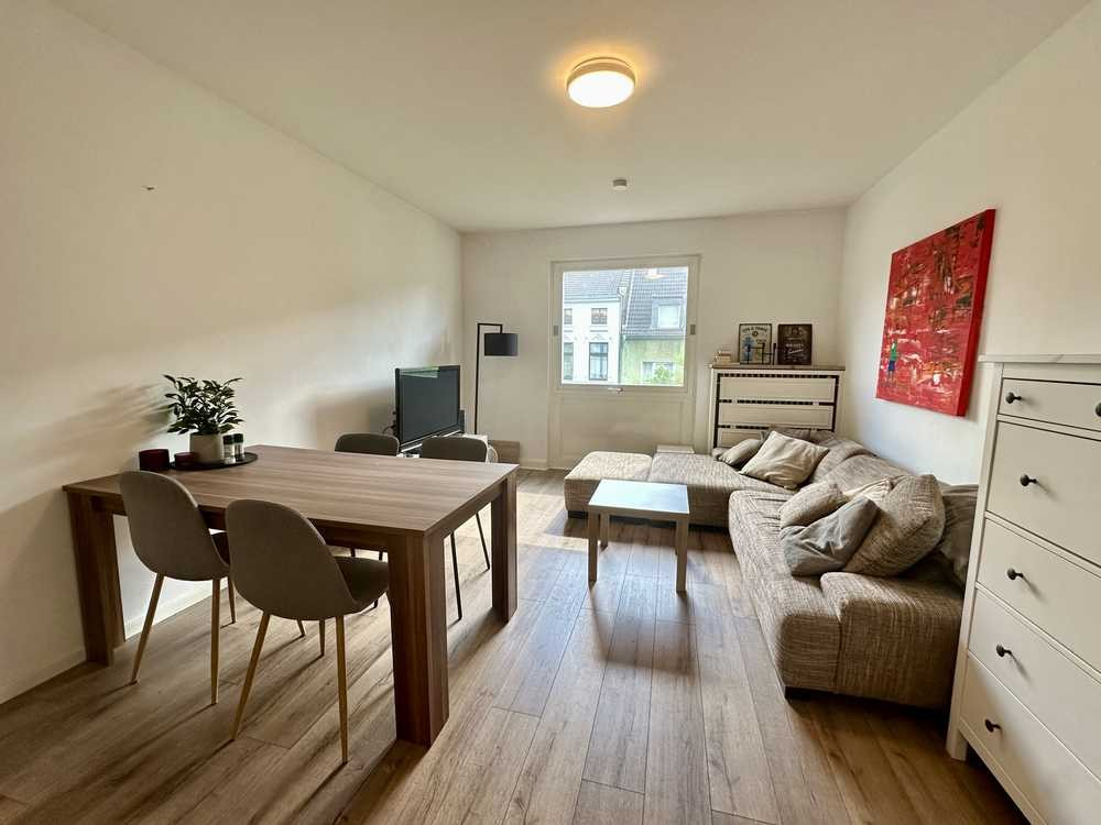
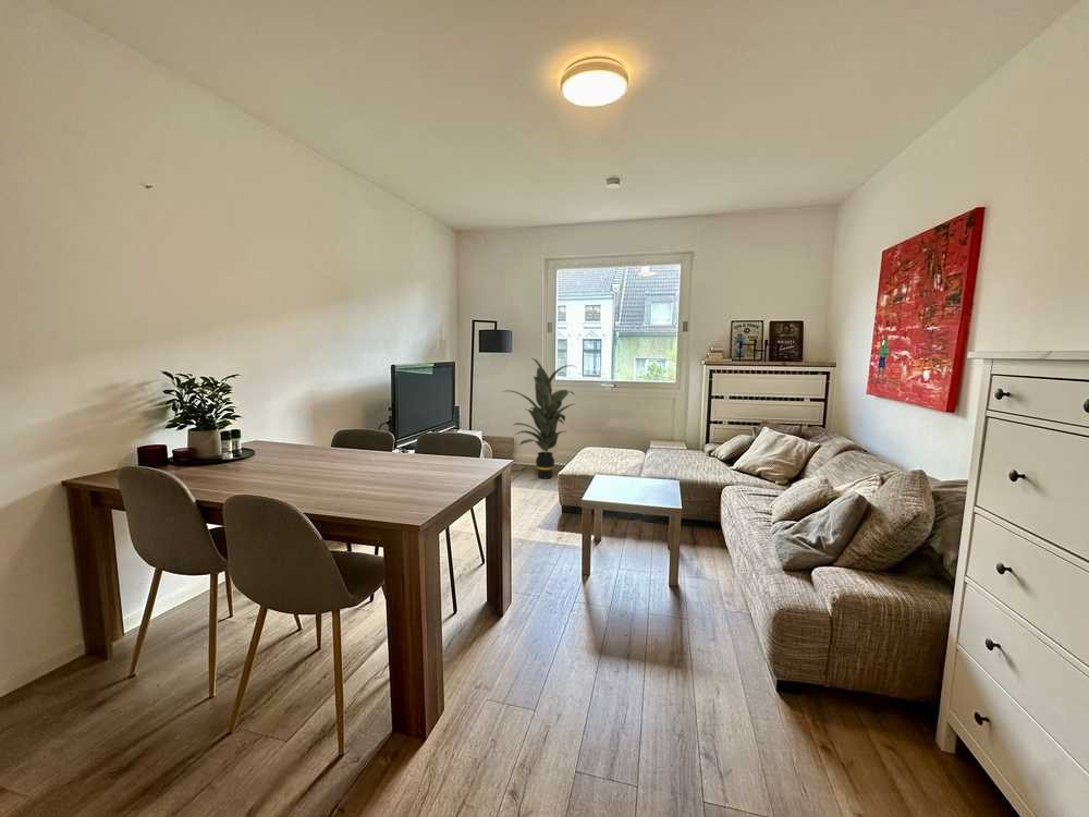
+ indoor plant [501,357,578,479]
